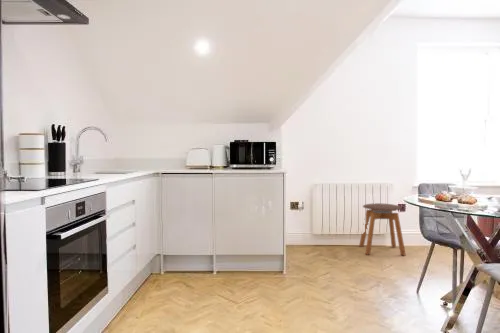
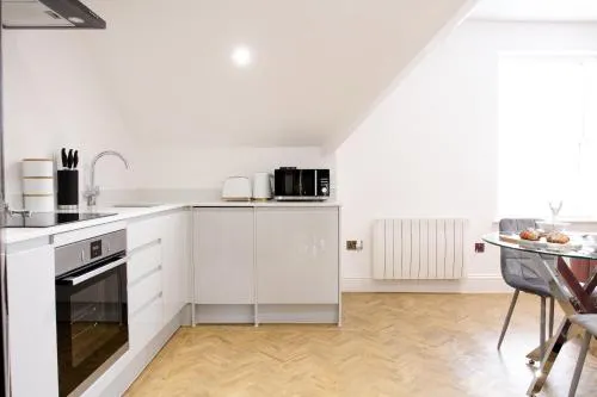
- stool [358,202,407,257]
